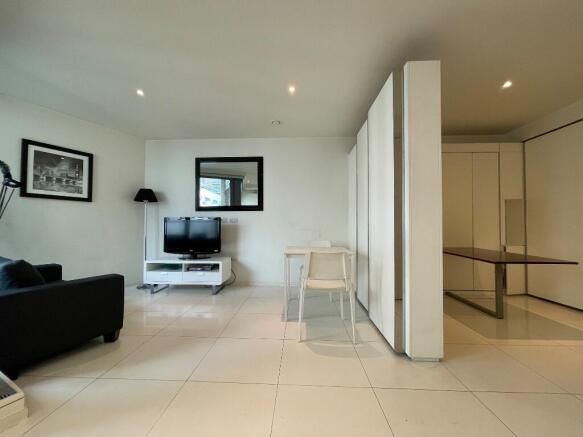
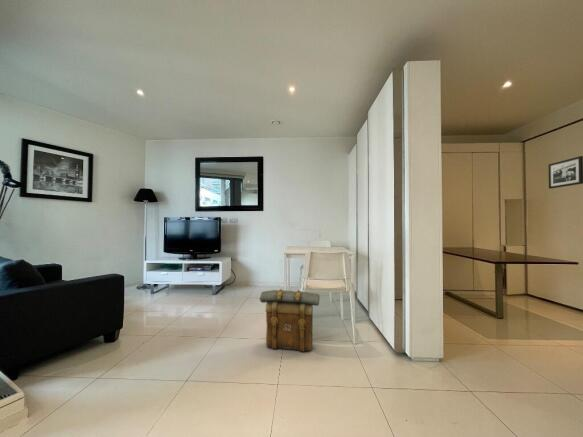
+ backpack [259,288,321,353]
+ picture frame [548,155,583,189]
